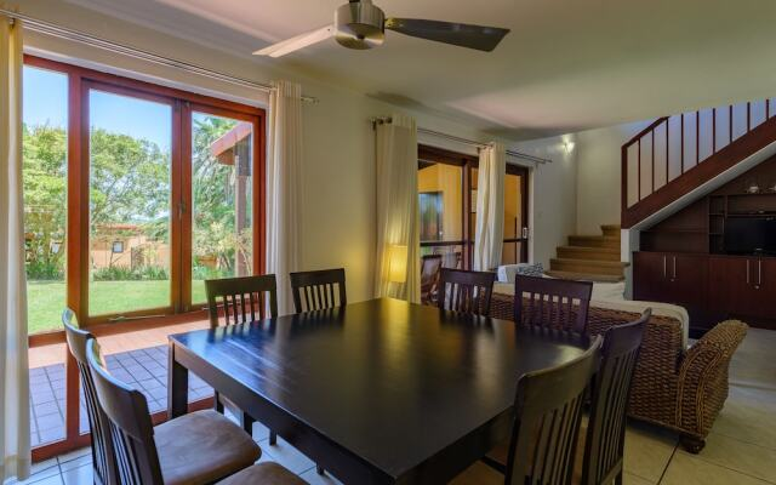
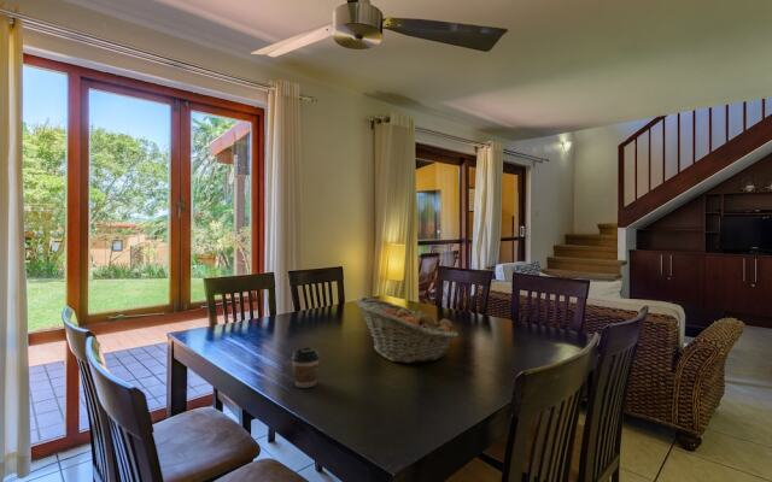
+ fruit basket [355,295,458,364]
+ coffee cup [291,346,321,389]
